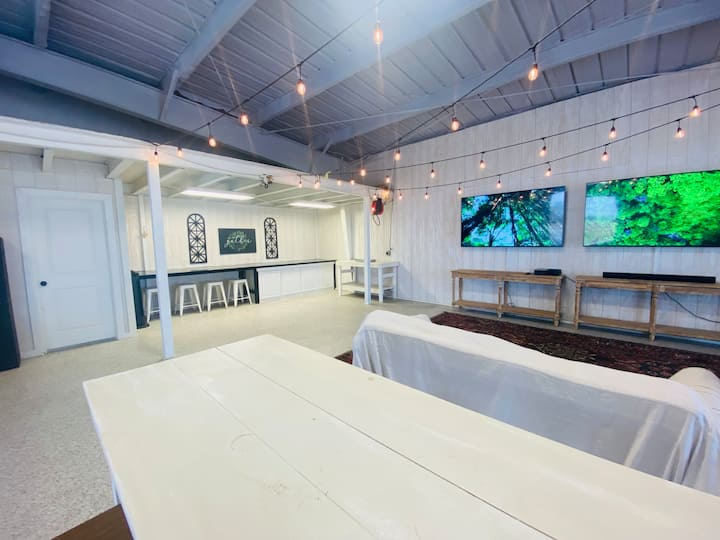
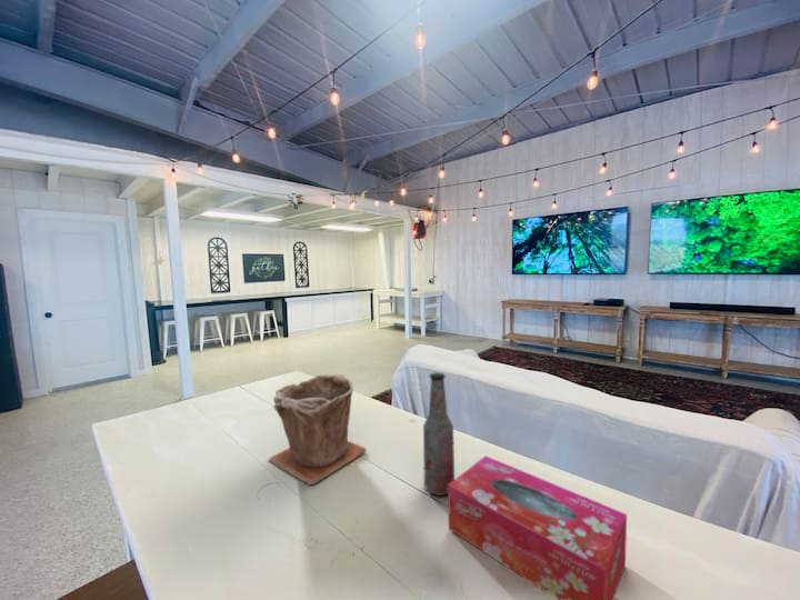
+ plant pot [268,373,368,486]
+ tissue box [447,454,628,600]
+ bottle [422,372,456,497]
